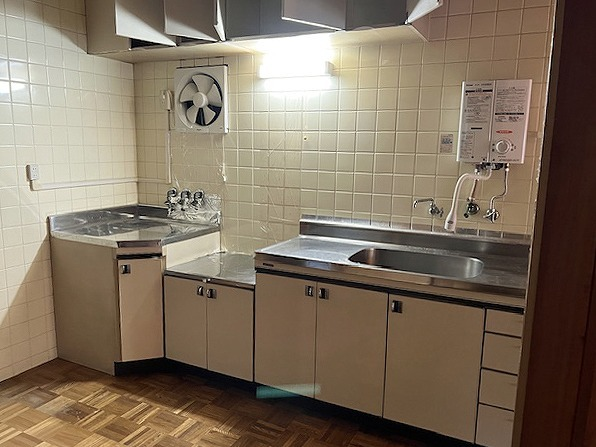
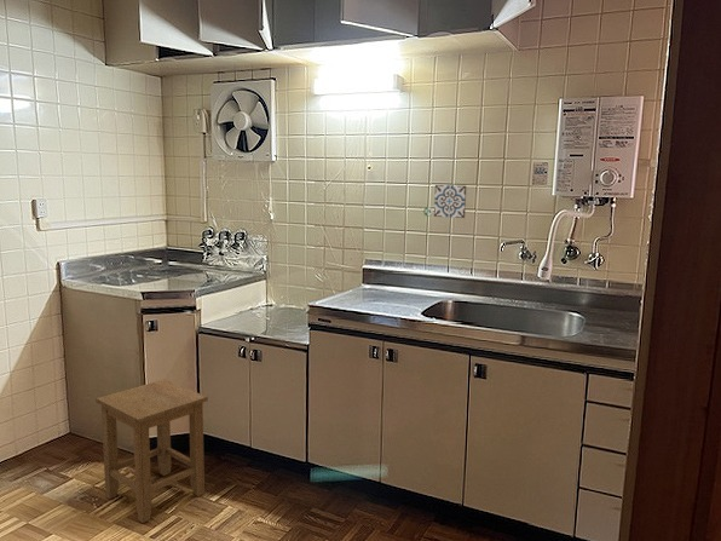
+ decorative tile [422,184,467,219]
+ stool [94,379,209,524]
